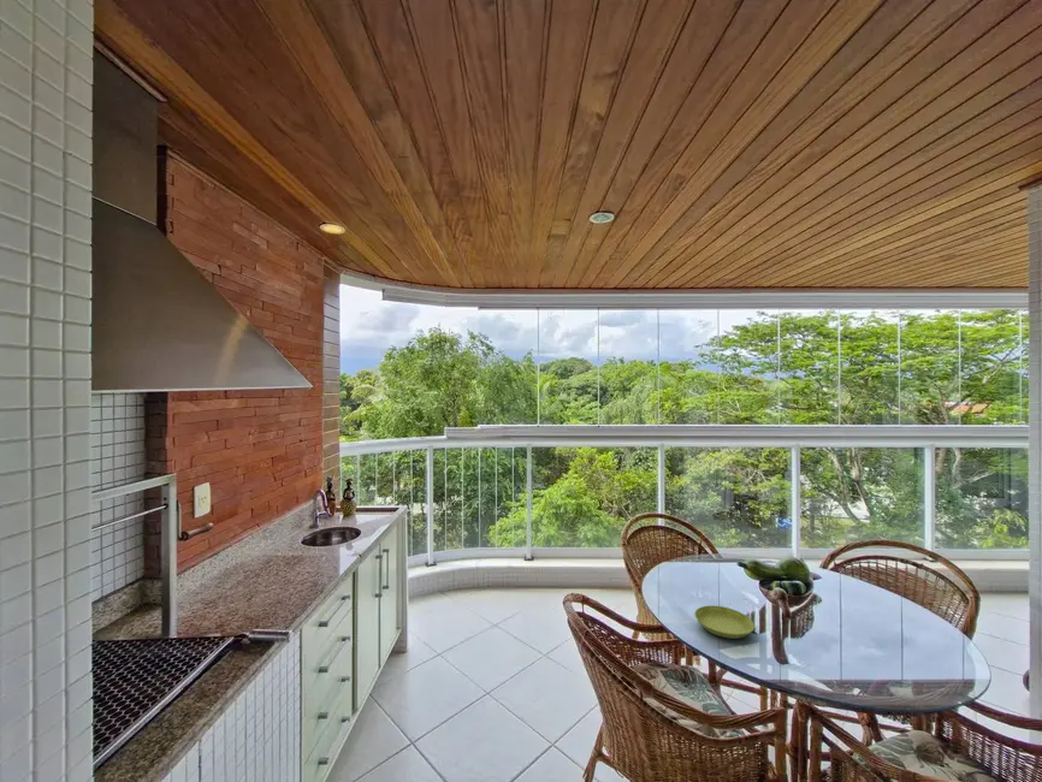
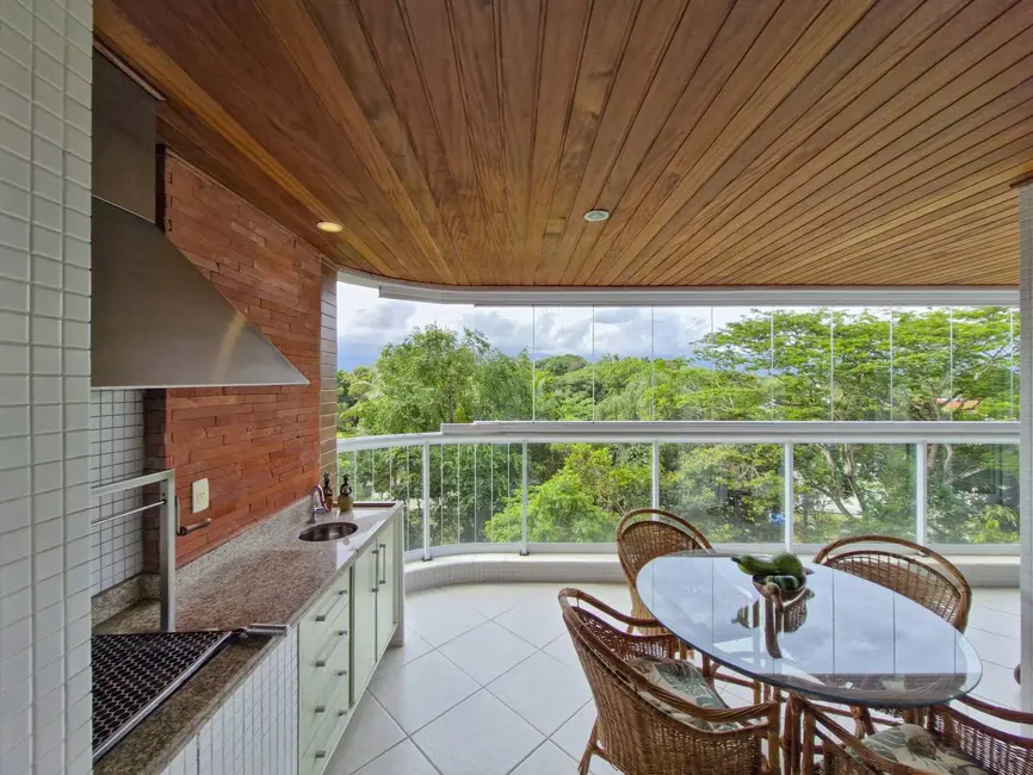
- saucer [693,604,756,640]
